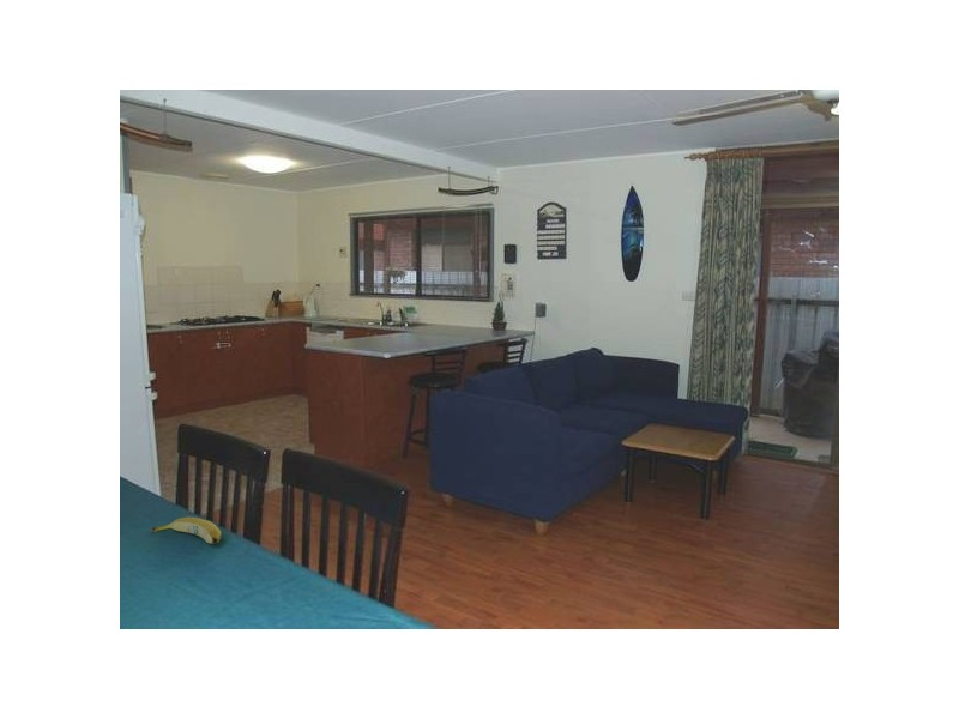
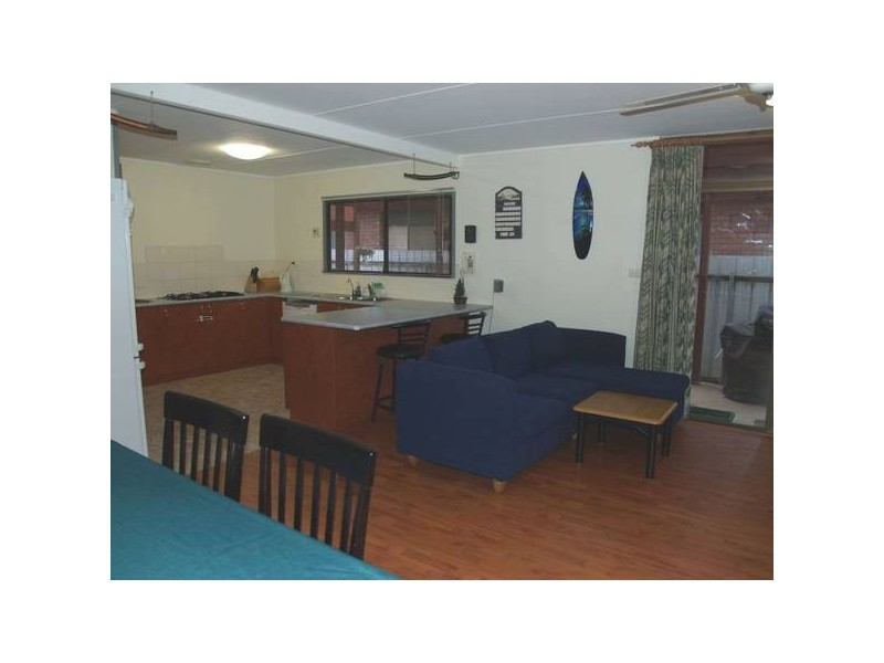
- fruit [150,516,222,545]
